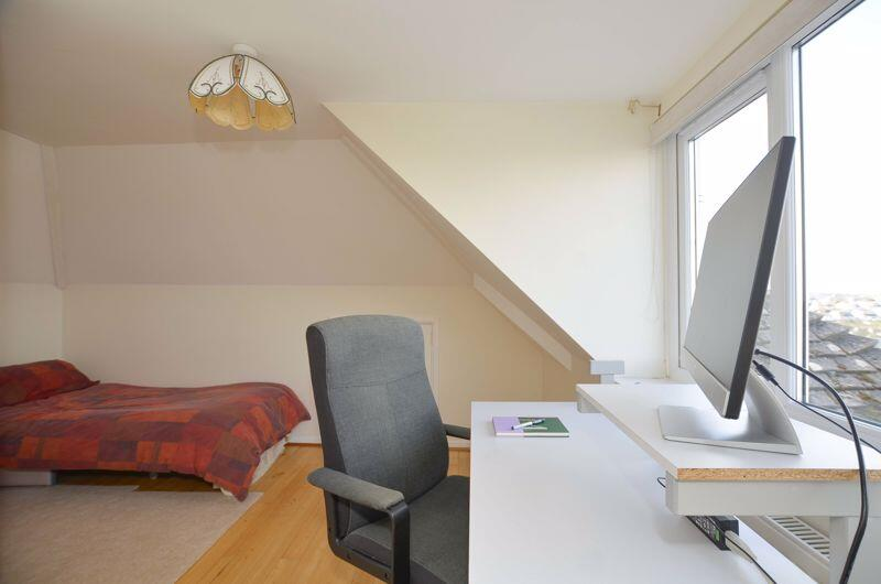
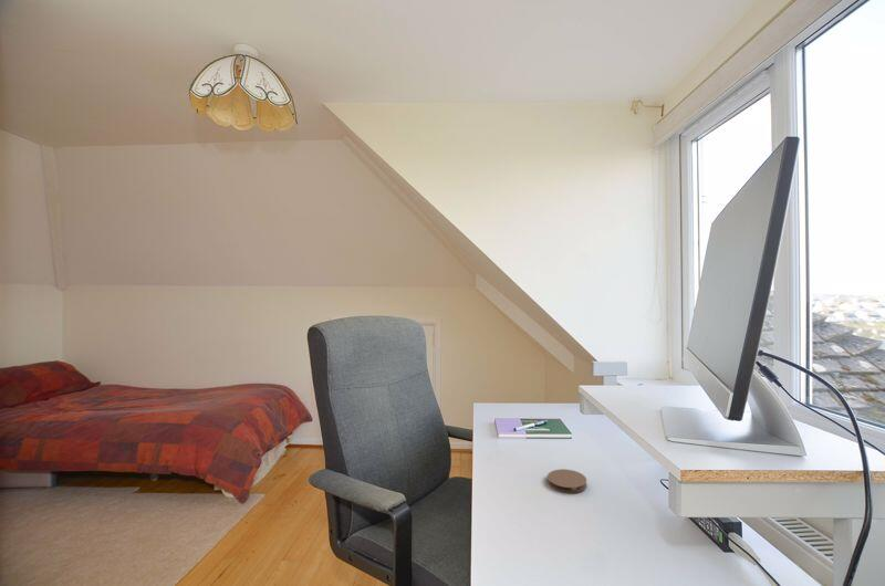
+ coaster [546,468,587,494]
